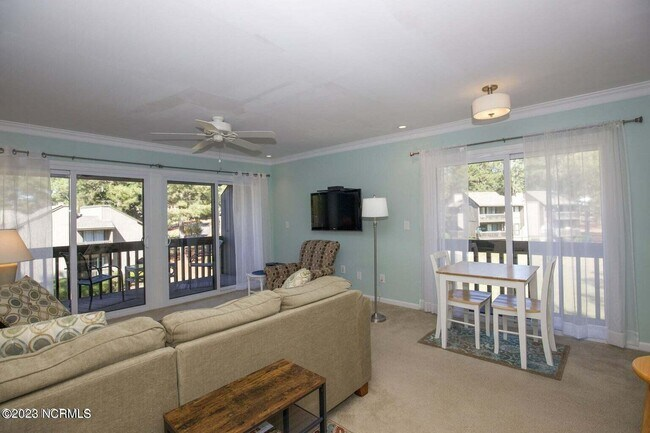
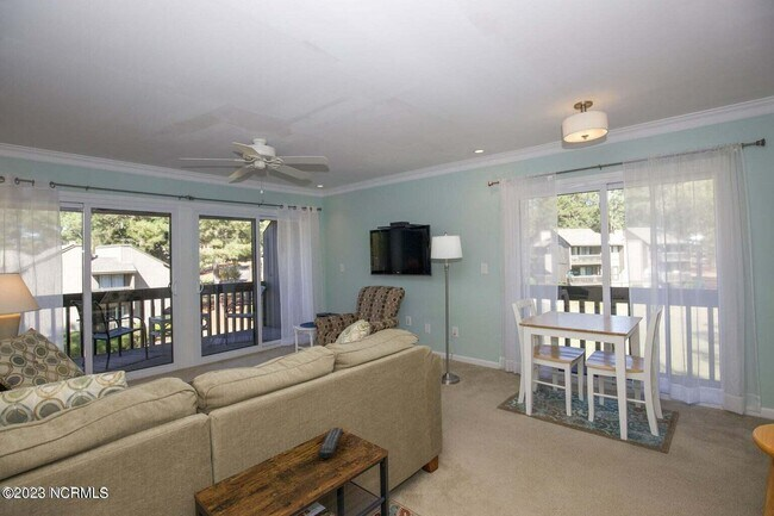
+ remote control [317,427,344,460]
